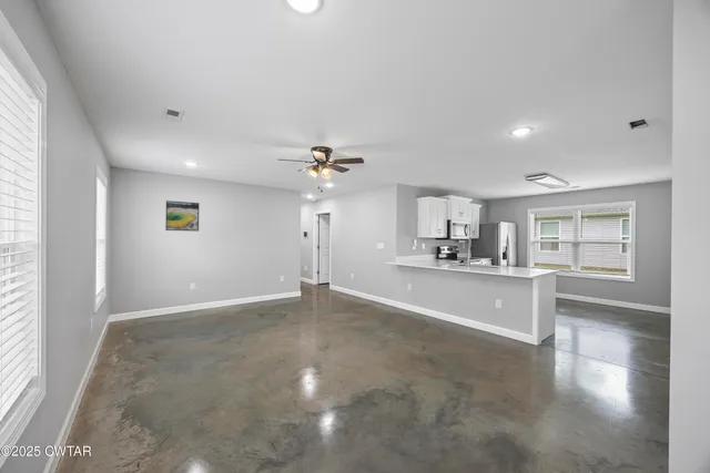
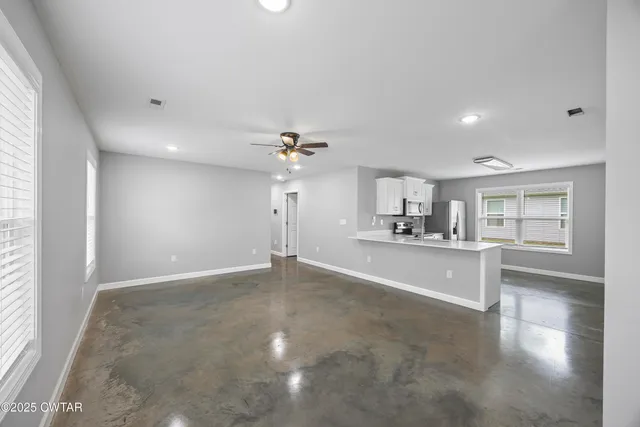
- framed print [164,199,200,233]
